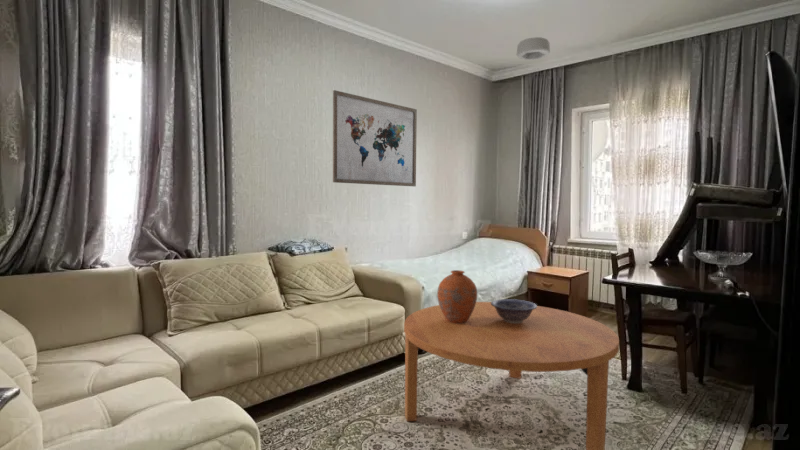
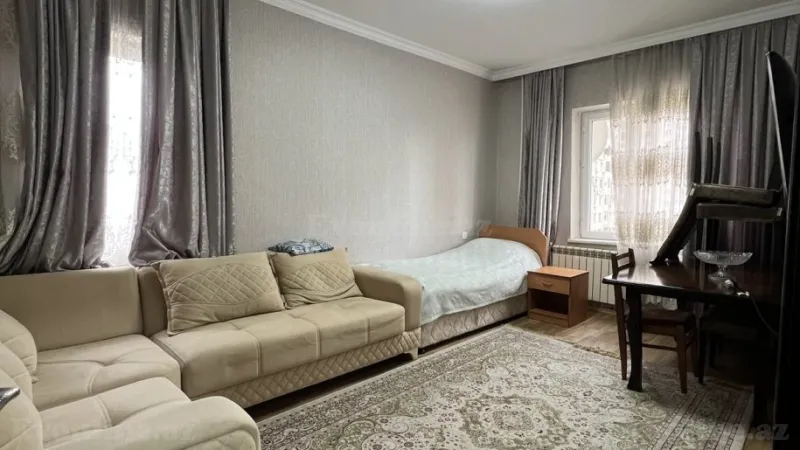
- ceiling light [516,36,551,61]
- wall art [332,89,418,187]
- vase [436,269,478,323]
- decorative bowl [490,298,538,323]
- coffee table [403,301,620,450]
